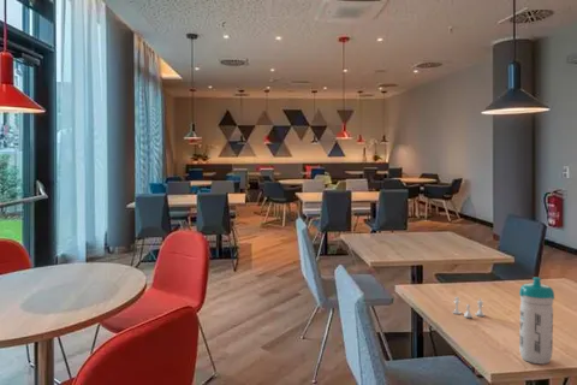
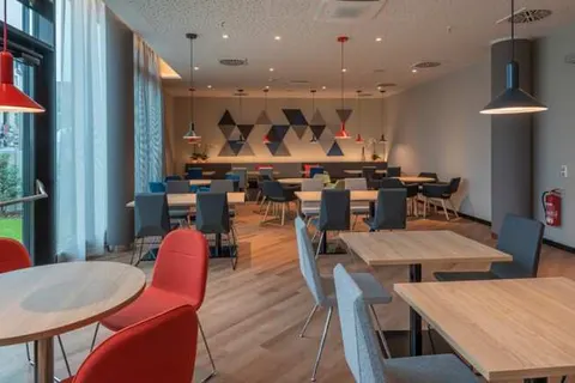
- salt and pepper shaker set [451,296,486,319]
- water bottle [518,276,555,365]
